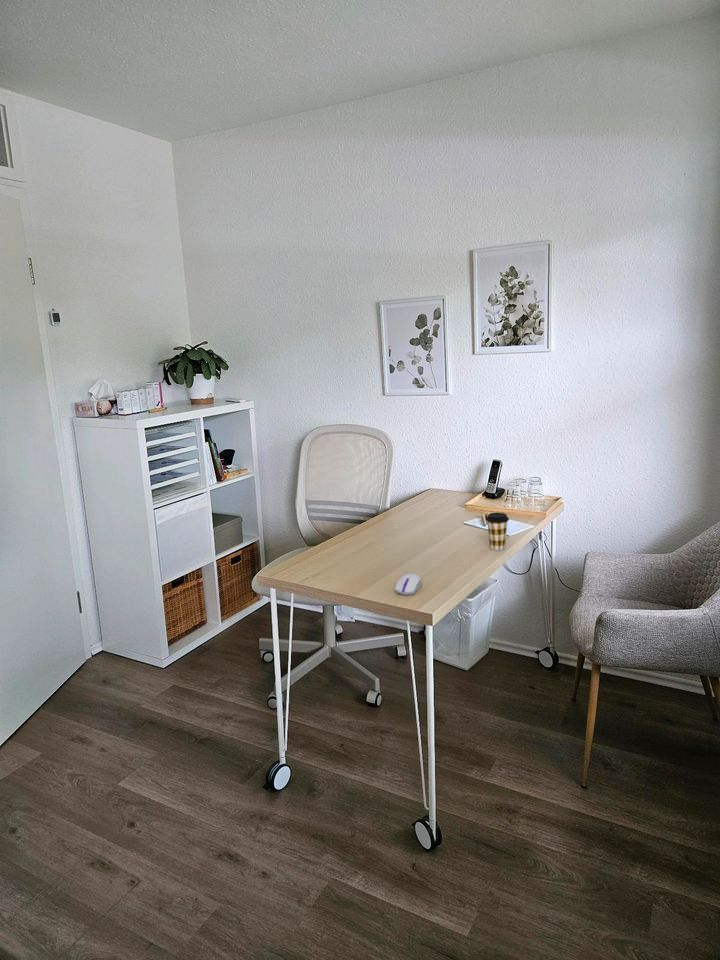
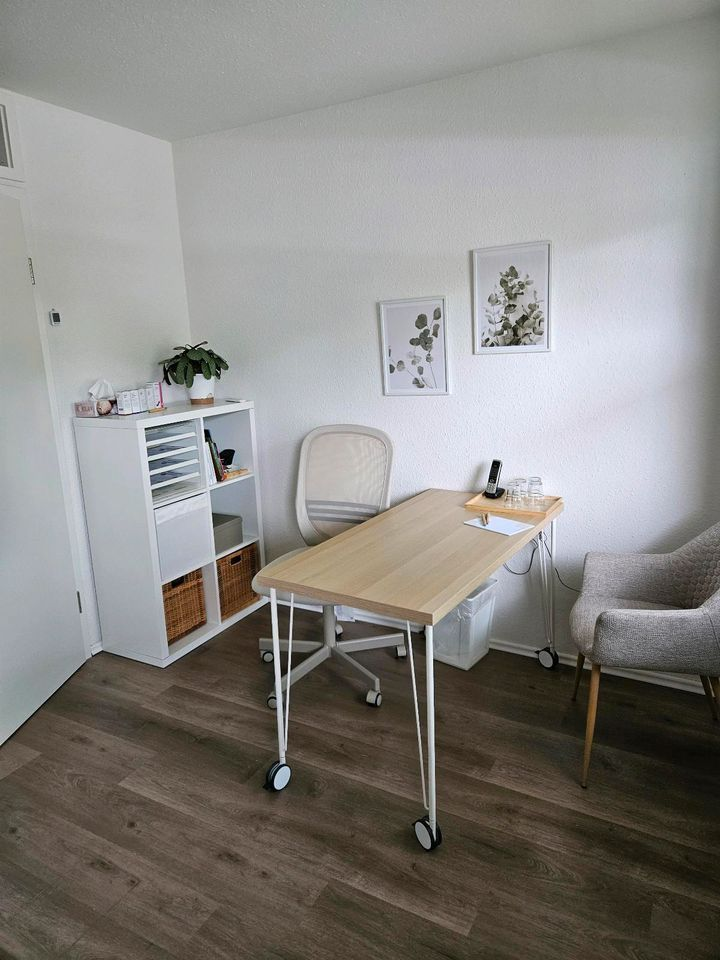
- computer mouse [394,572,422,596]
- coffee cup [485,512,510,551]
